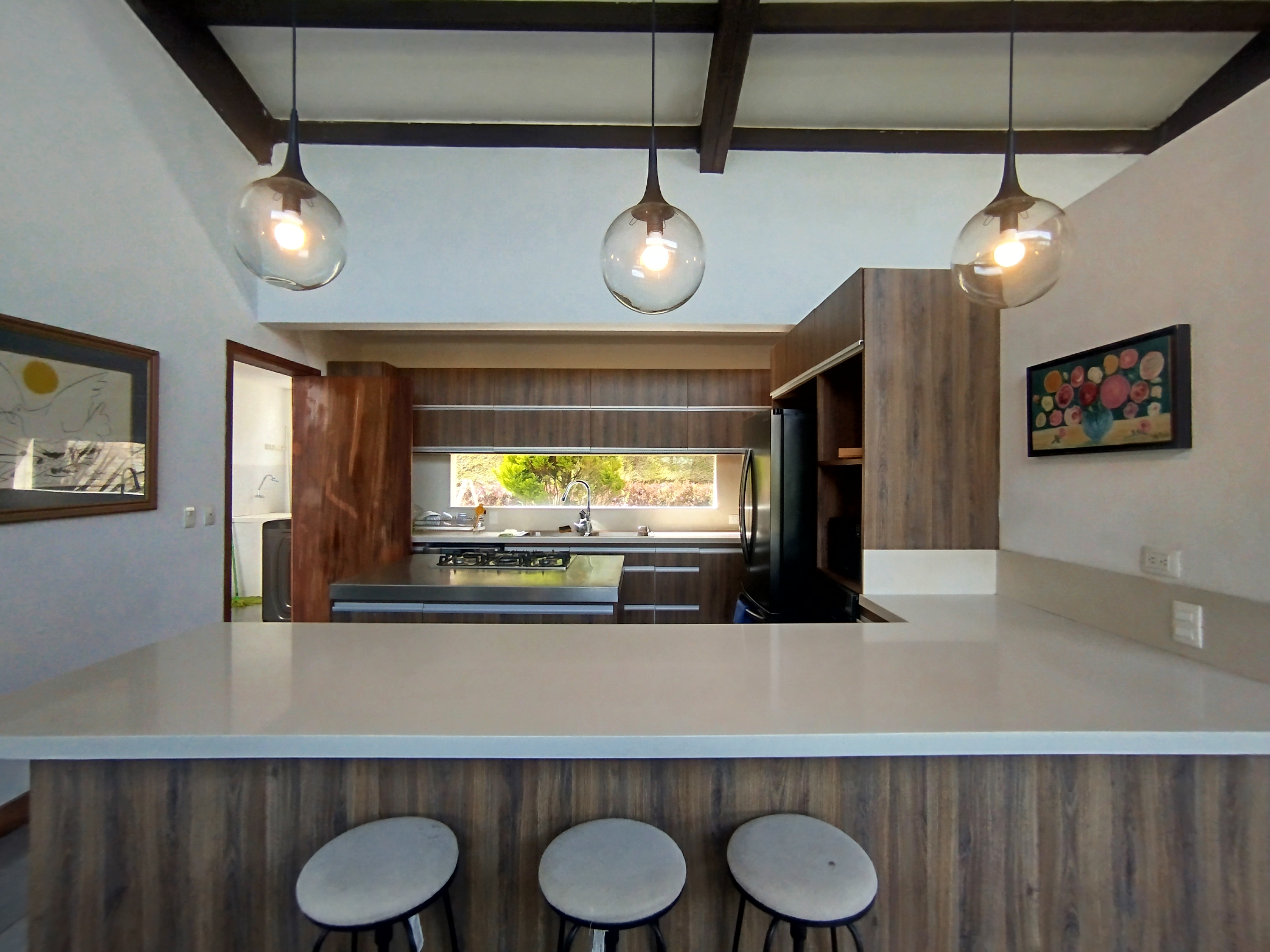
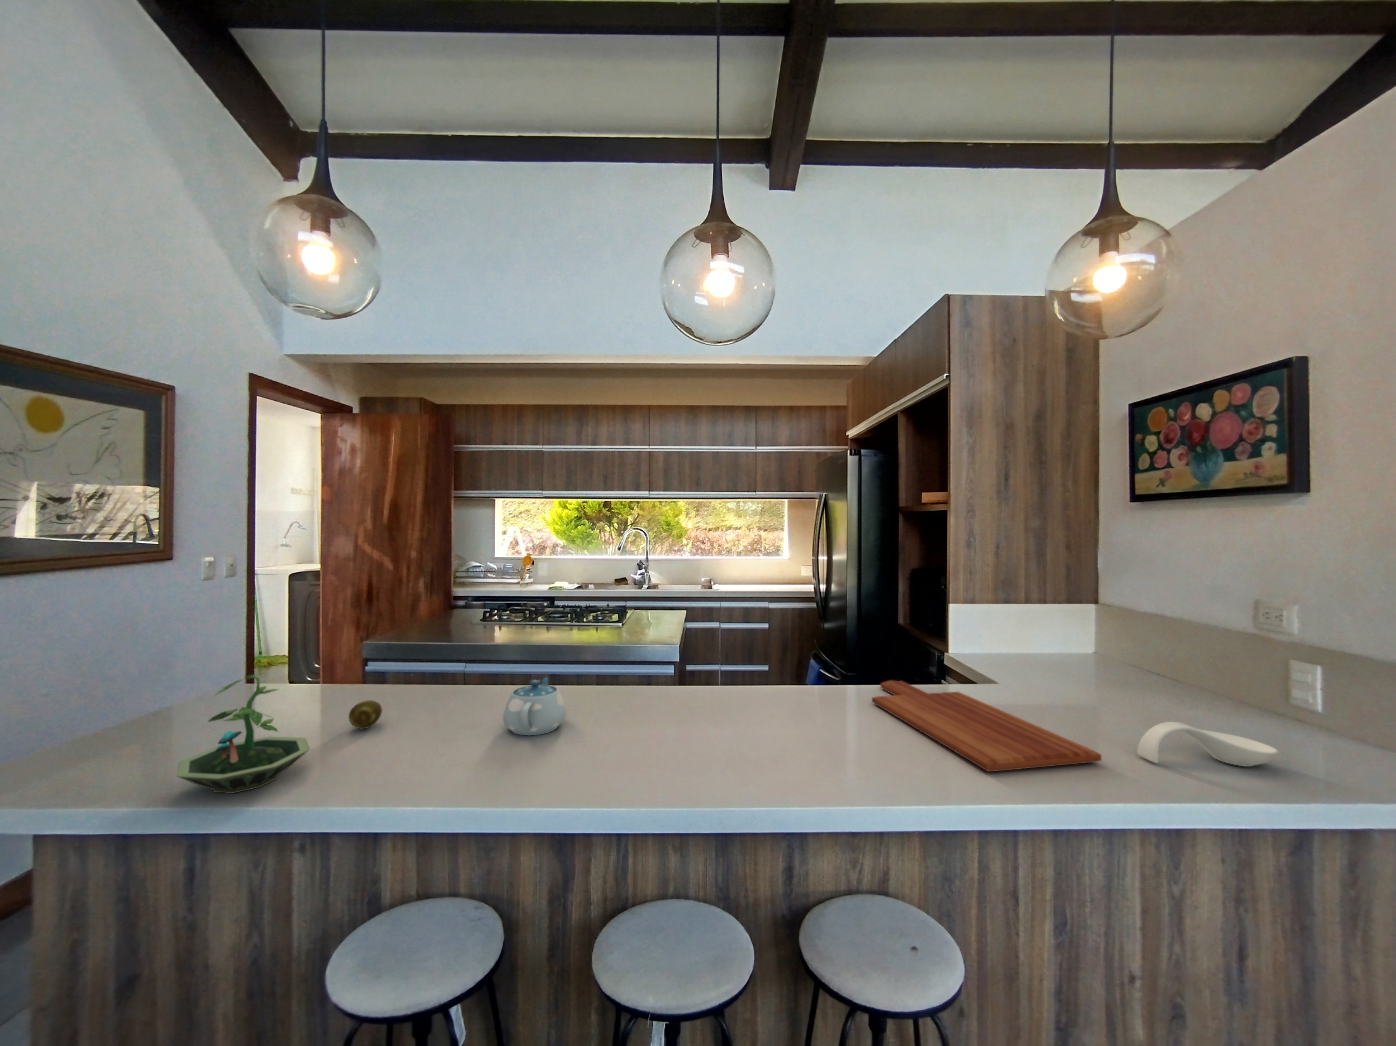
+ chinaware [502,677,566,736]
+ terrarium [176,672,310,793]
+ spoon rest [1137,721,1278,767]
+ fruit [348,700,383,730]
+ cutting board [872,680,1101,772]
